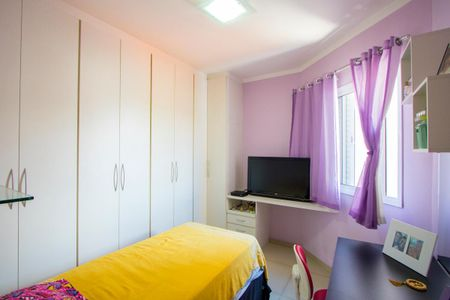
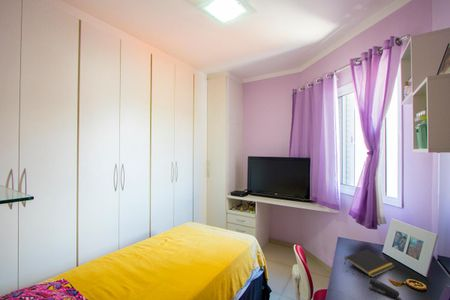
+ stapler [368,277,402,300]
+ notepad [343,248,396,278]
